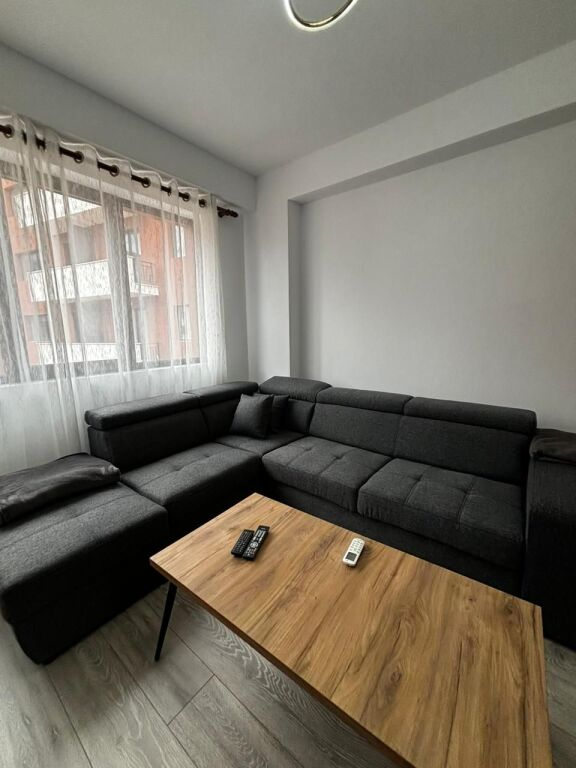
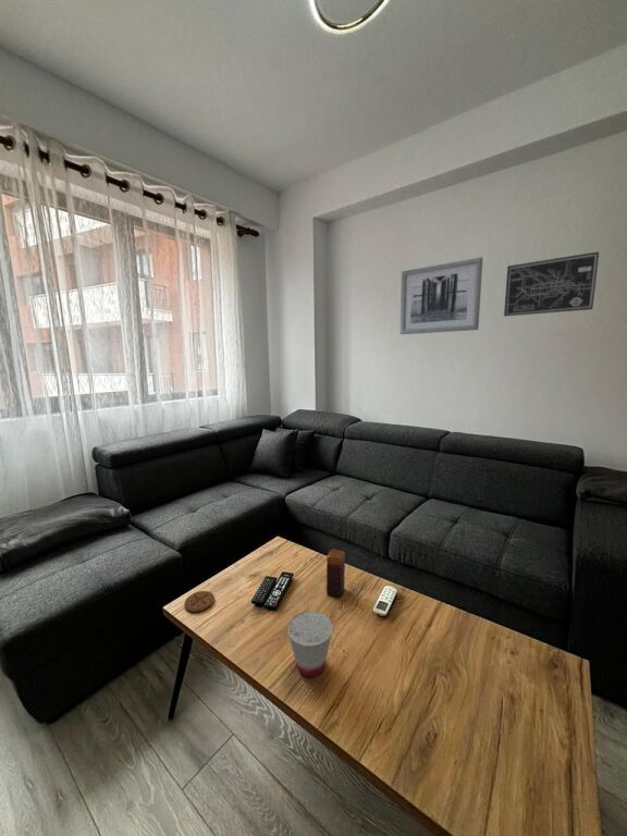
+ cup [286,611,333,677]
+ candle [325,549,346,598]
+ coaster [184,590,216,613]
+ wall art [503,250,600,317]
+ wall art [399,256,483,335]
